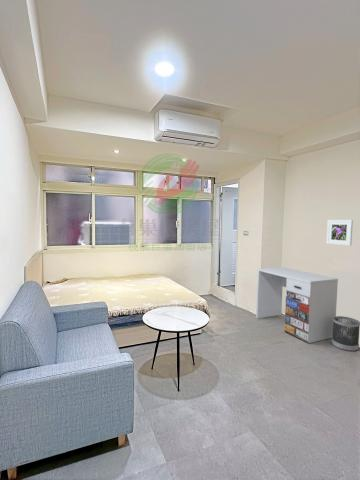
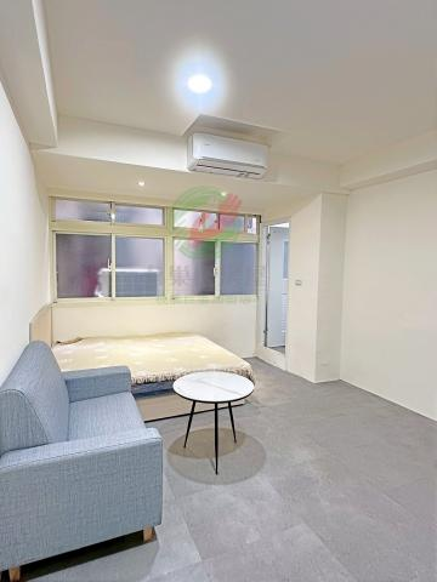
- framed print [326,219,354,247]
- desk [255,266,339,344]
- wastebasket [331,315,360,352]
